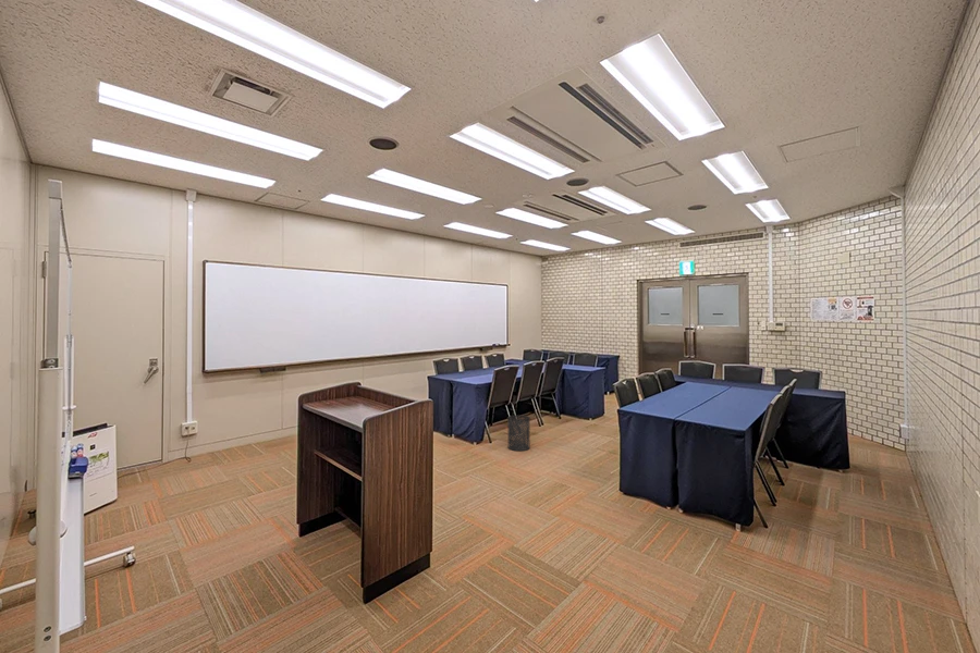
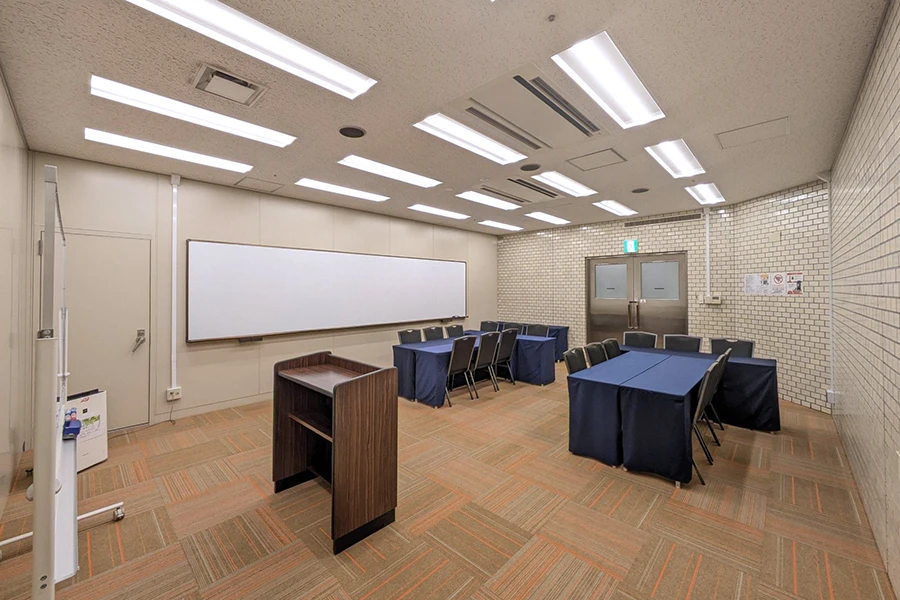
- trash can [506,414,531,452]
